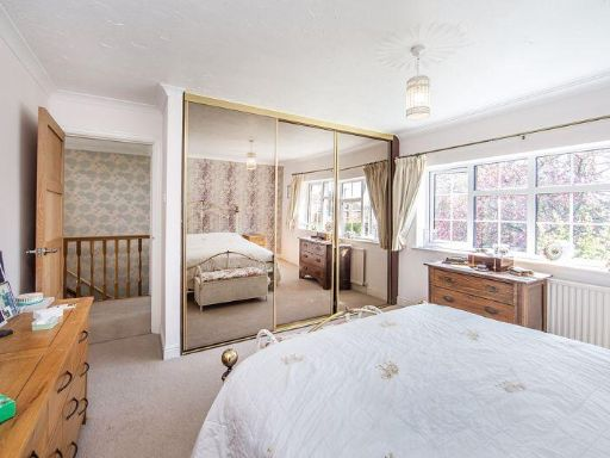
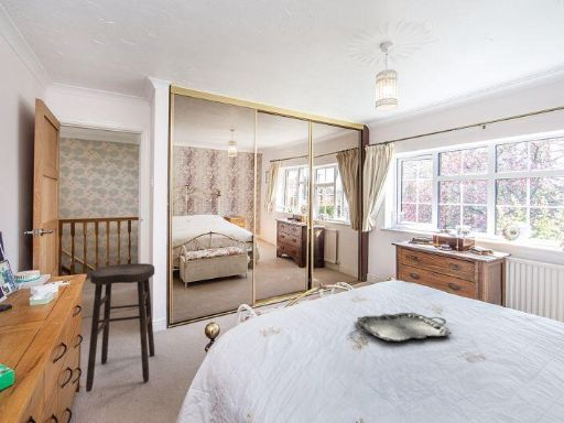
+ stool [85,262,155,393]
+ serving tray [355,312,453,343]
